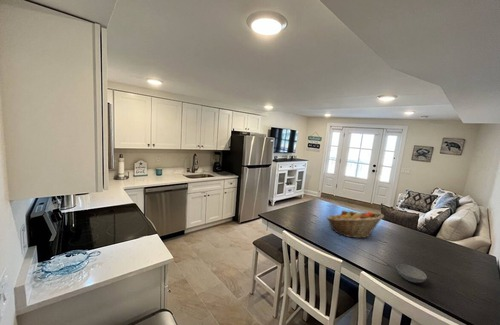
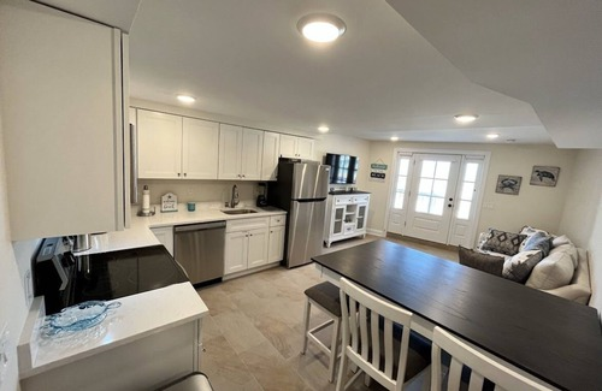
- fruit basket [326,209,385,239]
- bowl [395,263,428,284]
